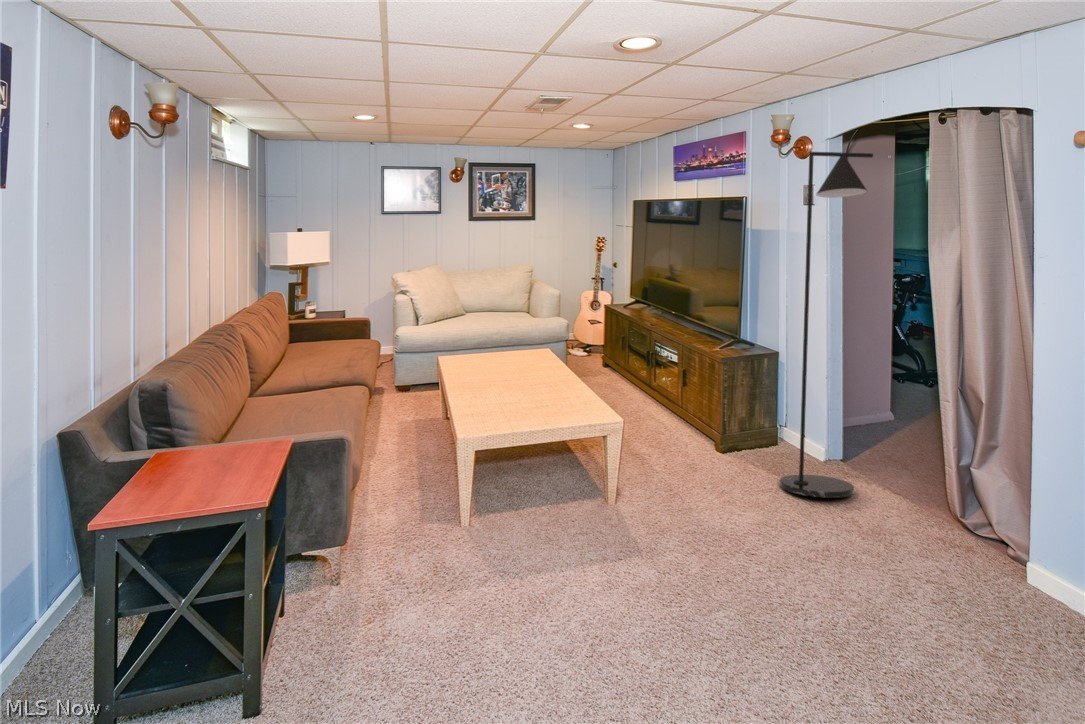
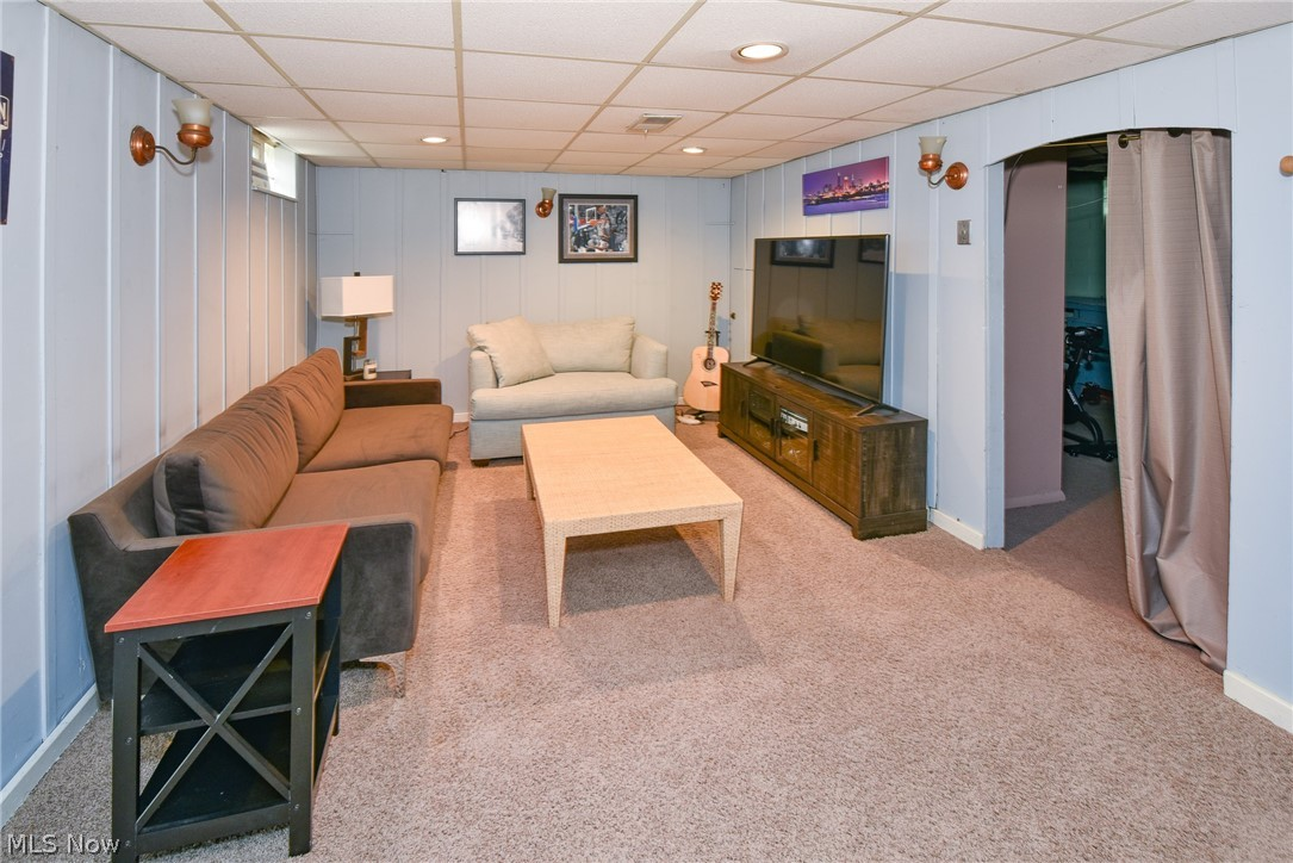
- floor lamp [779,151,874,499]
